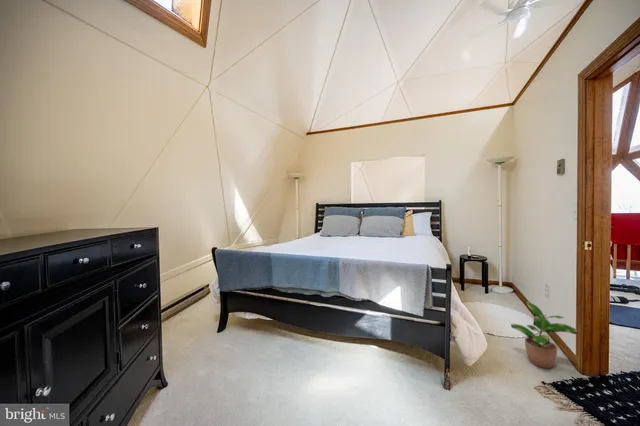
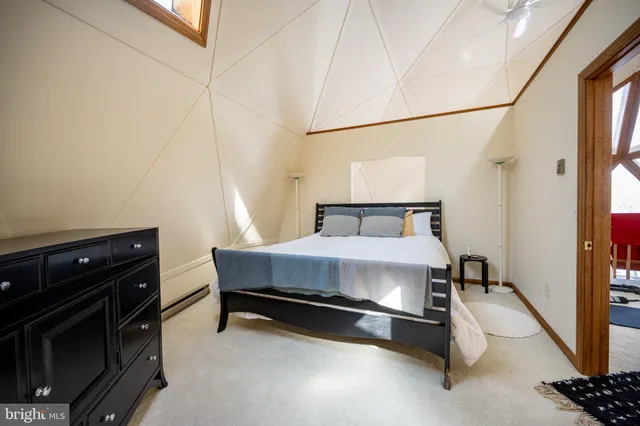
- potted plant [510,300,579,370]
